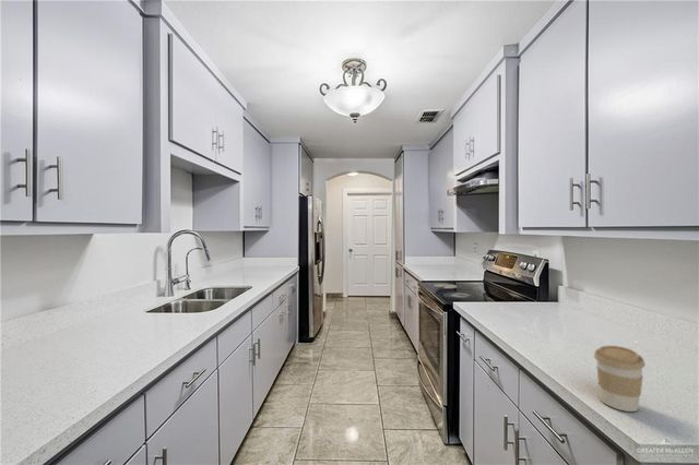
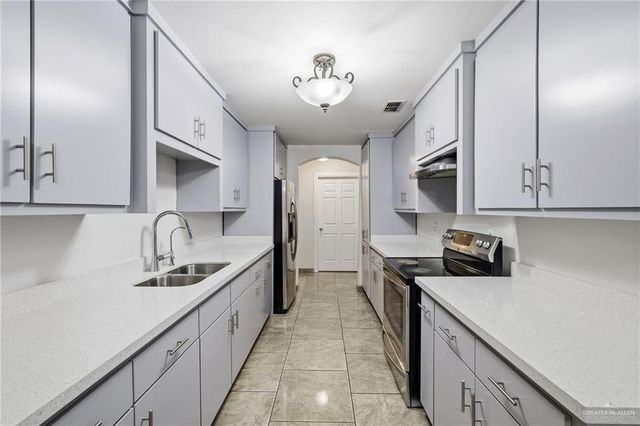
- coffee cup [593,345,647,413]
